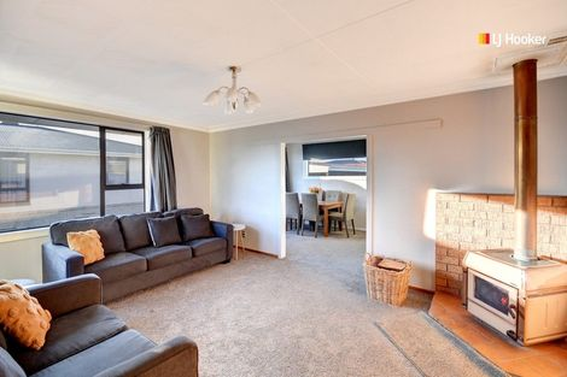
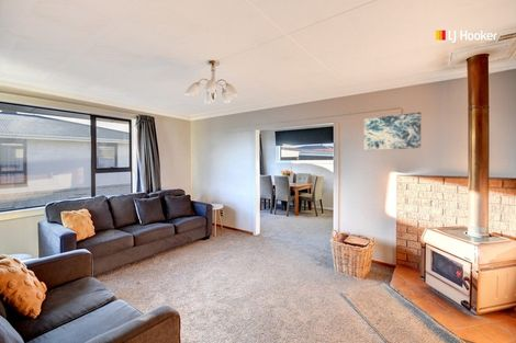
+ wall art [363,111,422,151]
